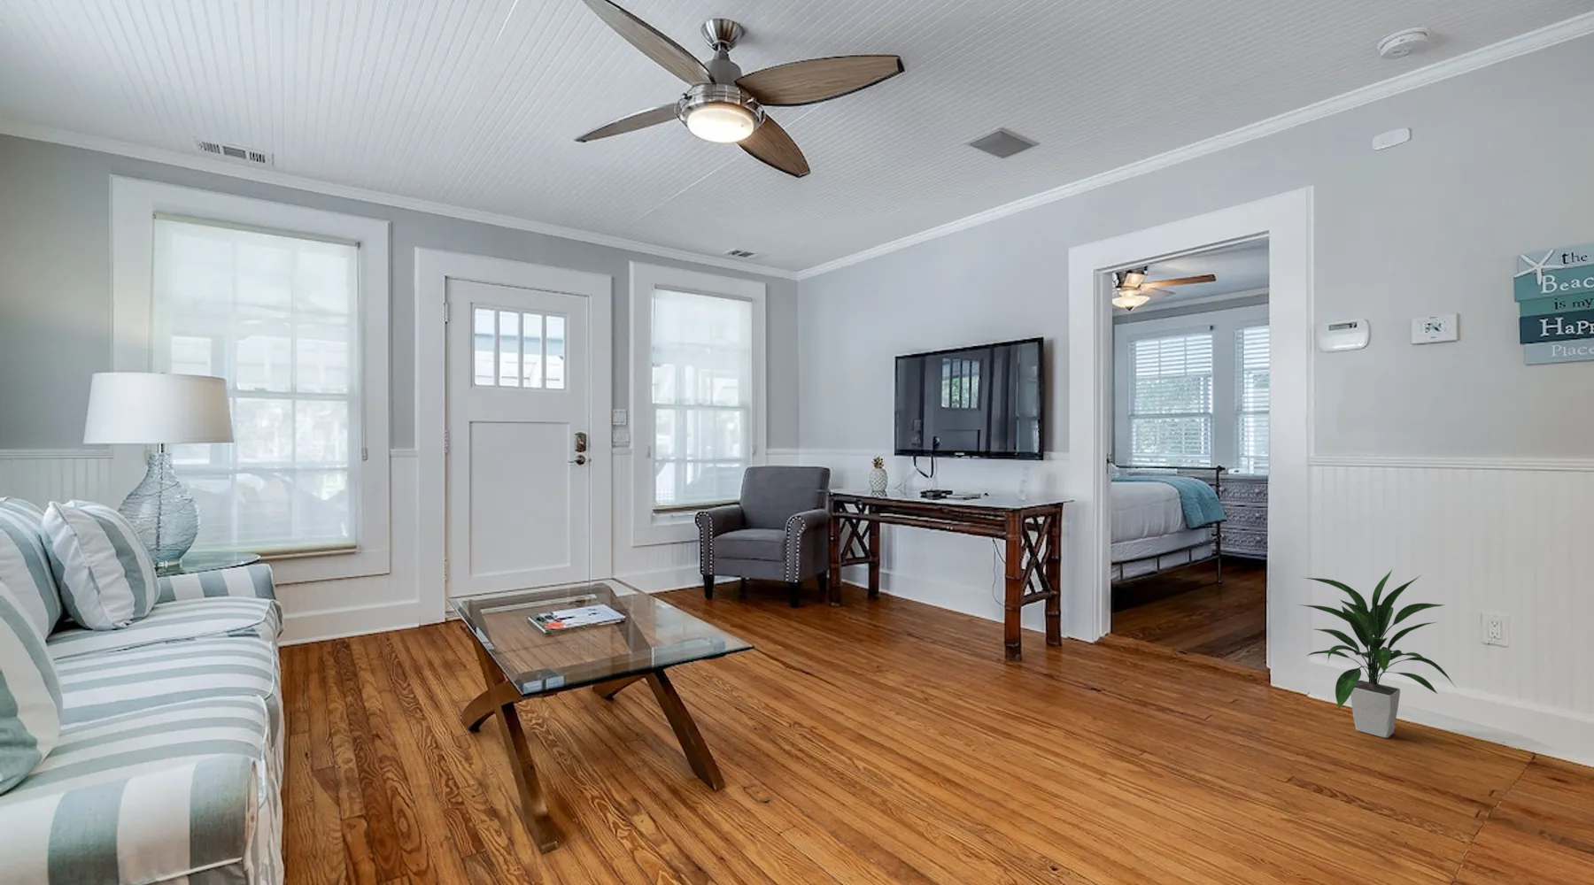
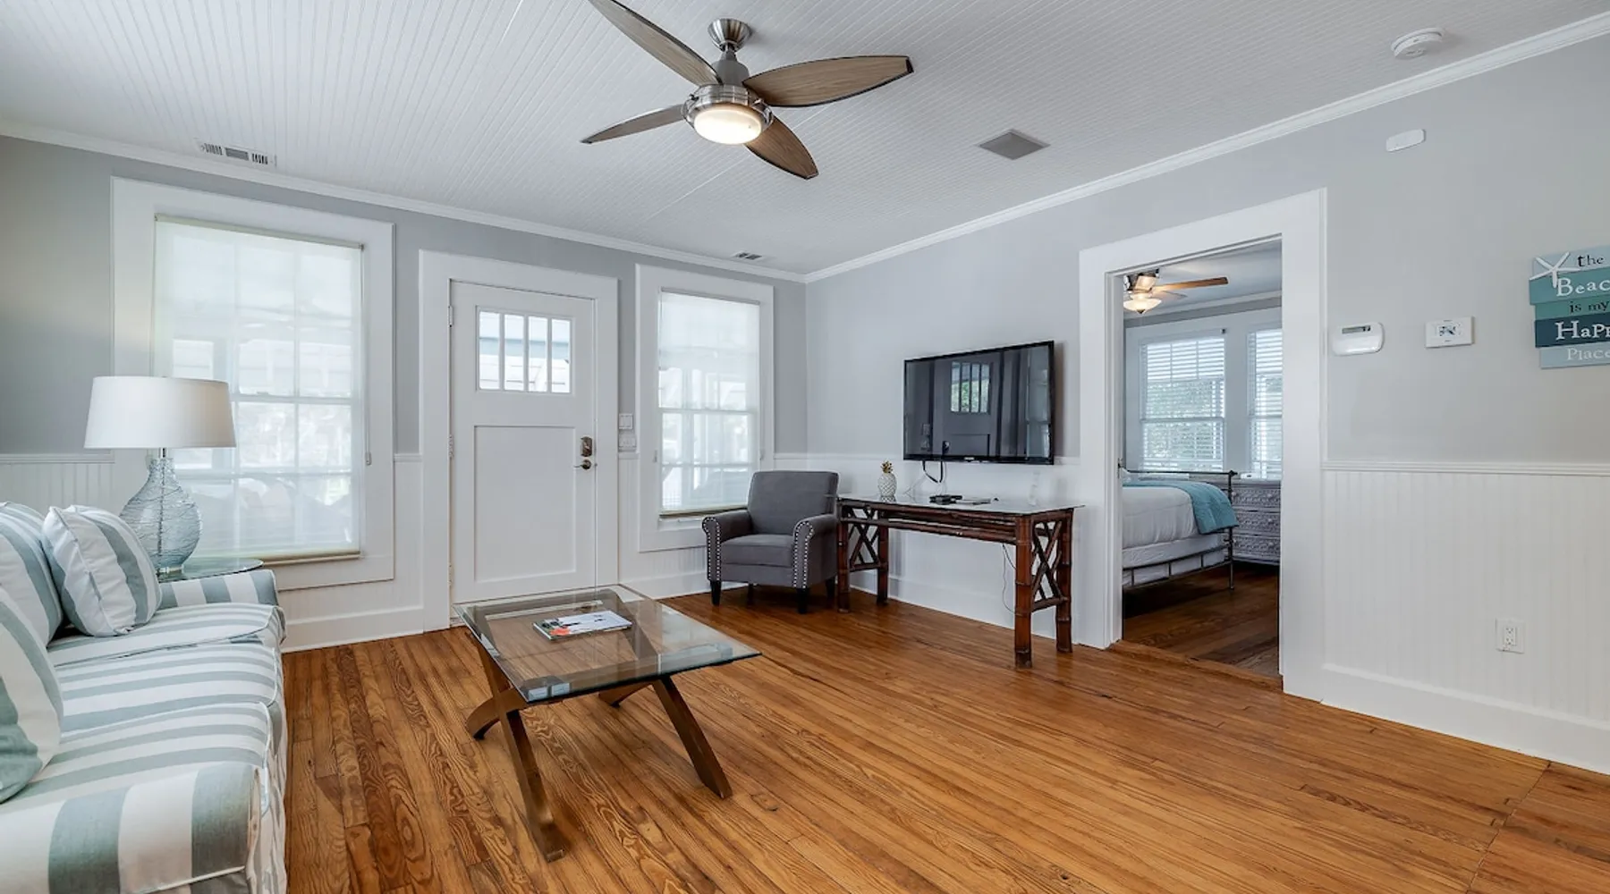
- indoor plant [1299,569,1456,739]
